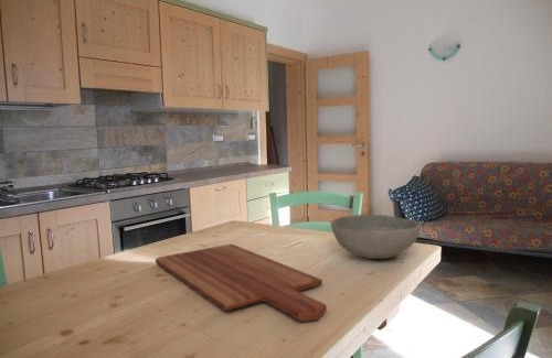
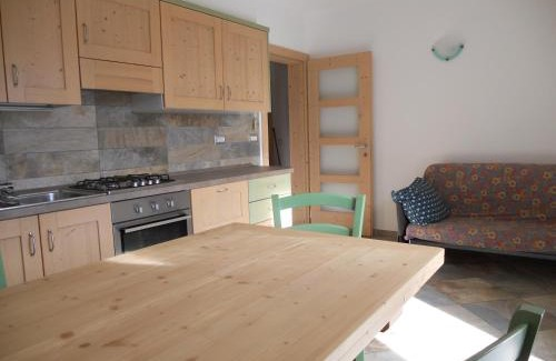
- bowl [330,214,422,260]
- cutting board [155,242,328,323]
